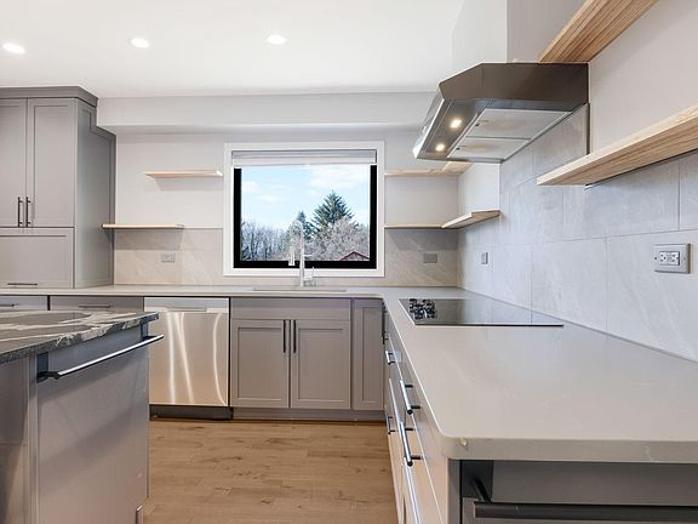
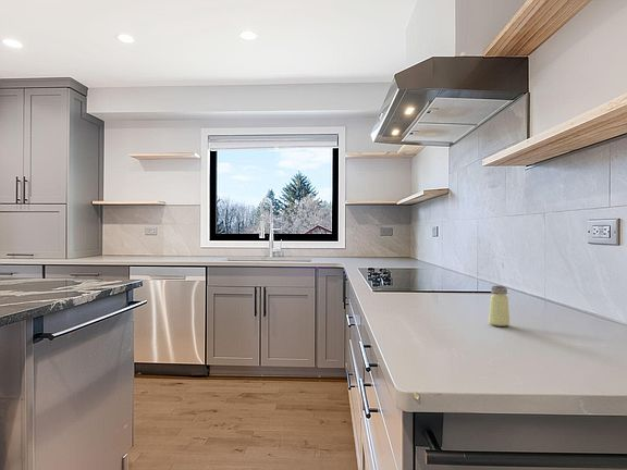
+ saltshaker [488,285,511,327]
